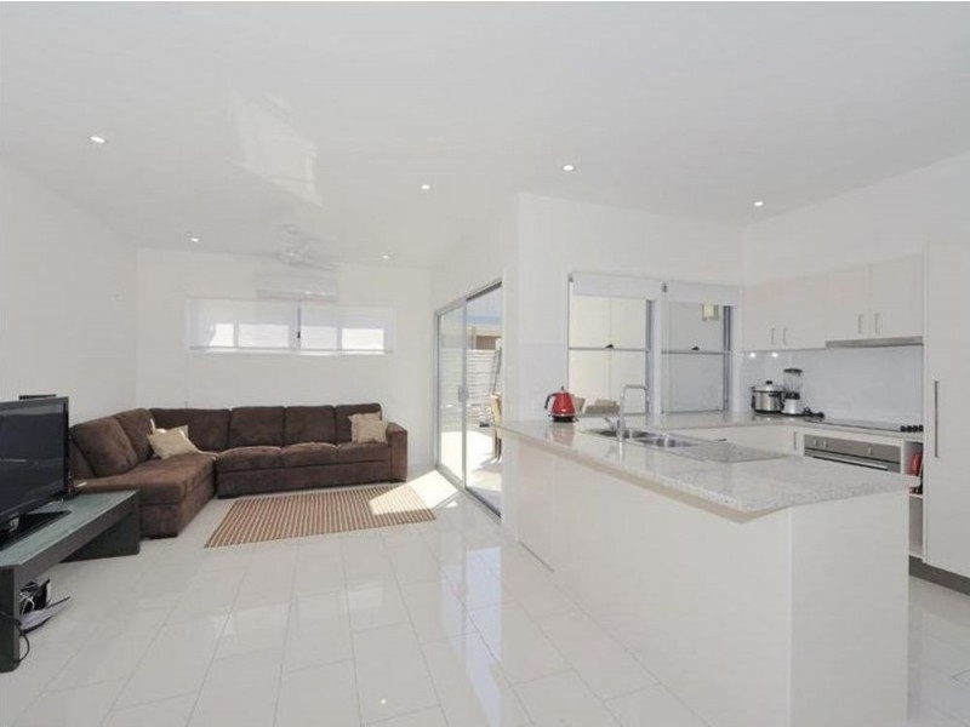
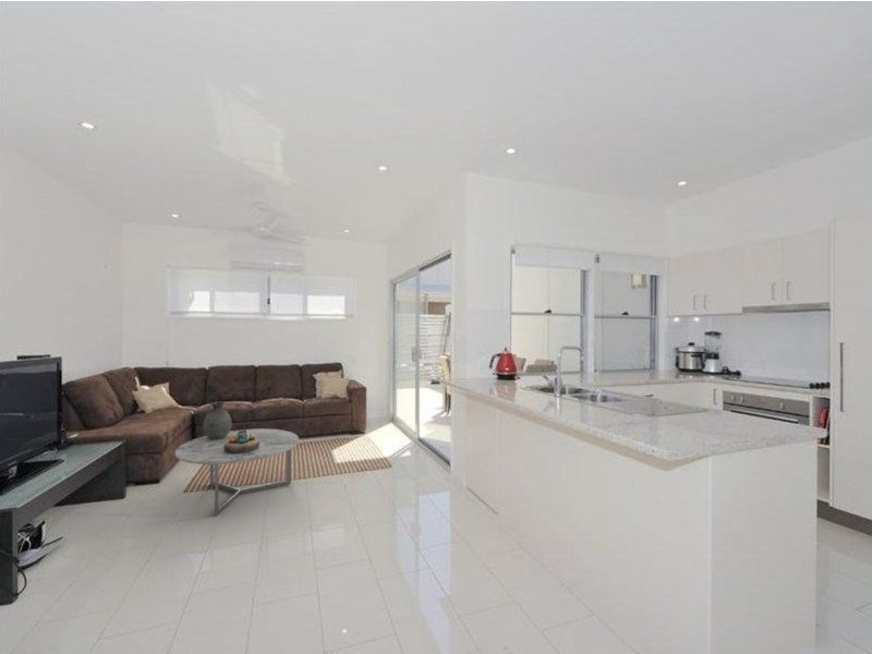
+ decorative bowl [223,428,259,455]
+ coffee table [174,427,300,518]
+ vase [202,400,233,439]
